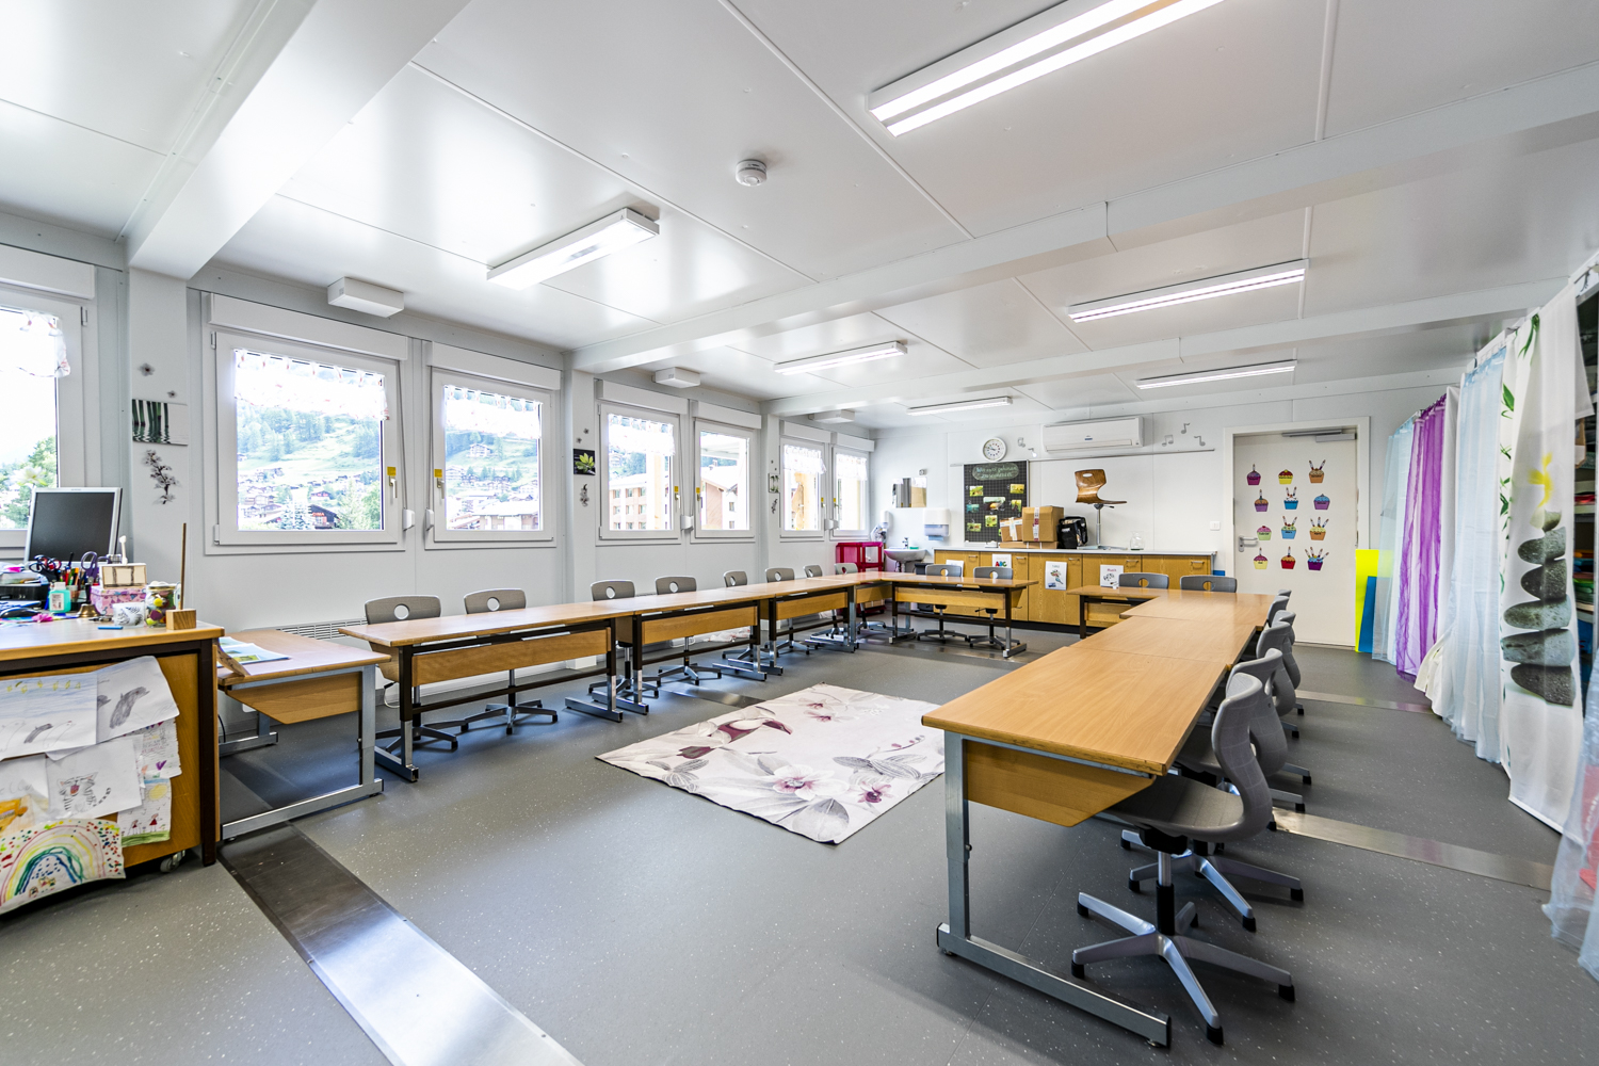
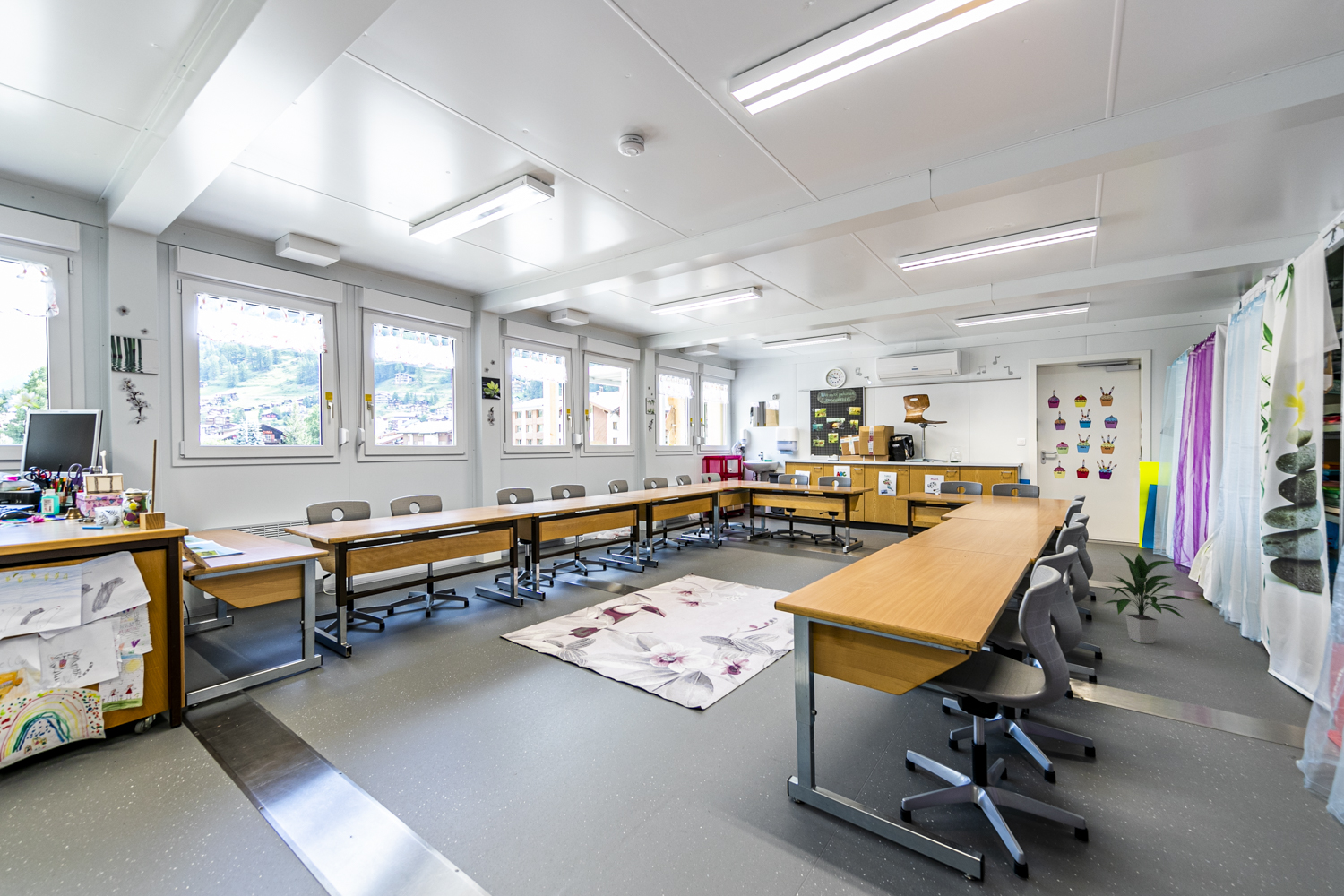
+ indoor plant [1101,551,1195,644]
